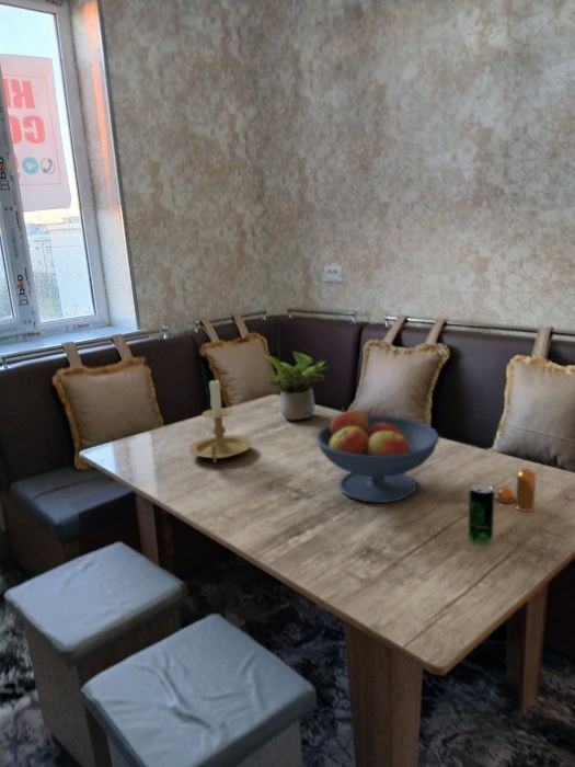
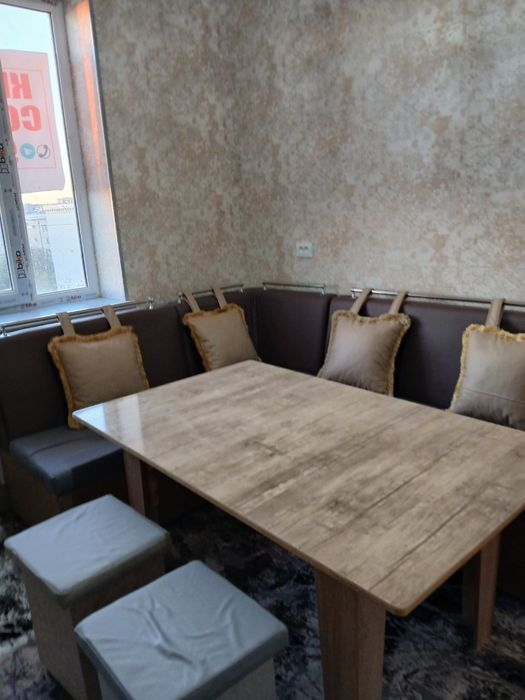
- fruit bowl [315,407,440,504]
- potted plant [260,351,329,421]
- candle holder [187,377,253,463]
- pepper shaker [496,468,537,513]
- beverage can [467,483,496,545]
